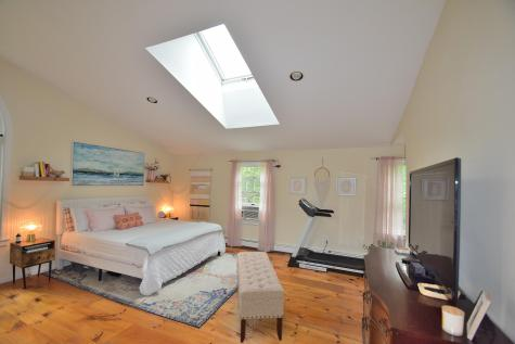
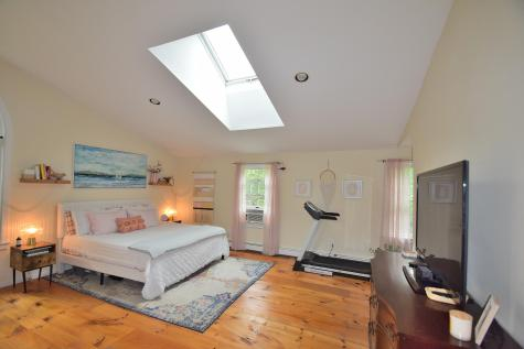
- bench [235,251,286,344]
